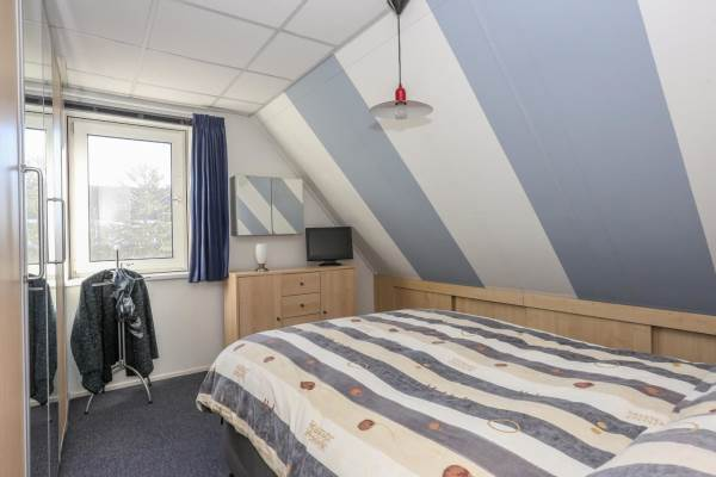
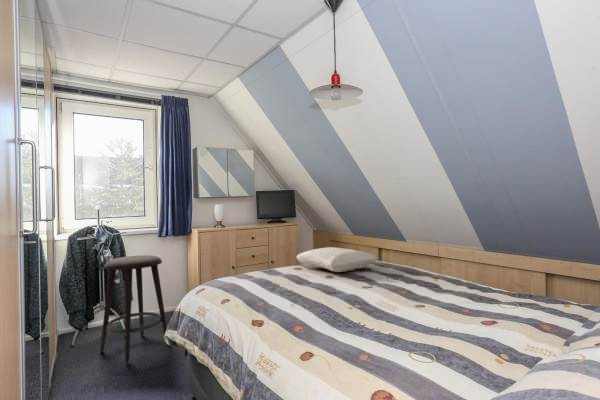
+ stool [99,254,169,364]
+ pillow [296,246,377,273]
